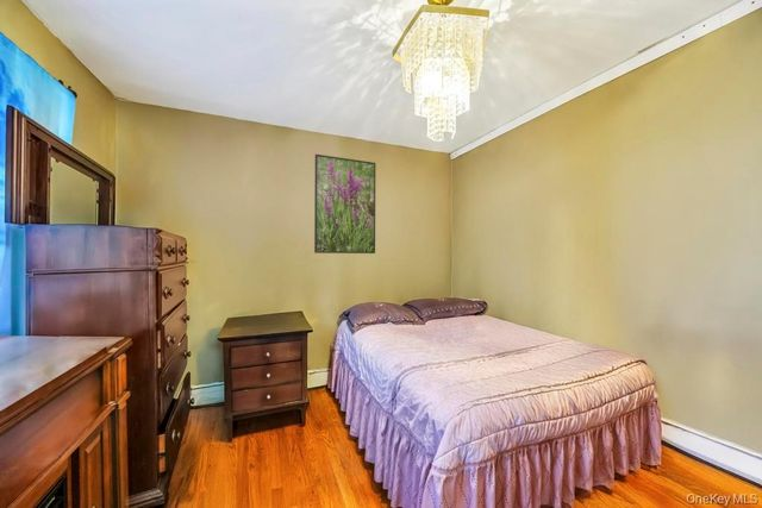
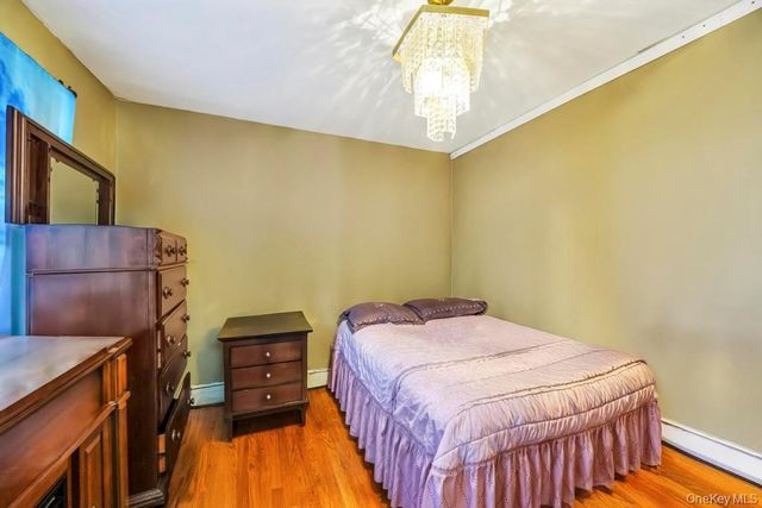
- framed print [313,153,376,255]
